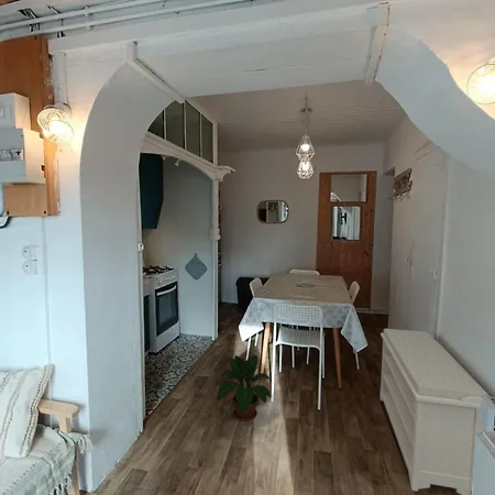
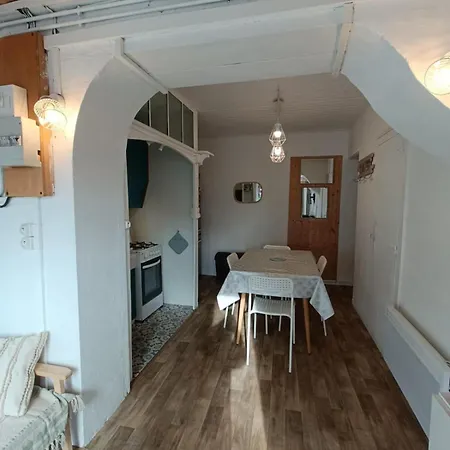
- bench [378,328,487,495]
- potted plant [213,354,275,422]
